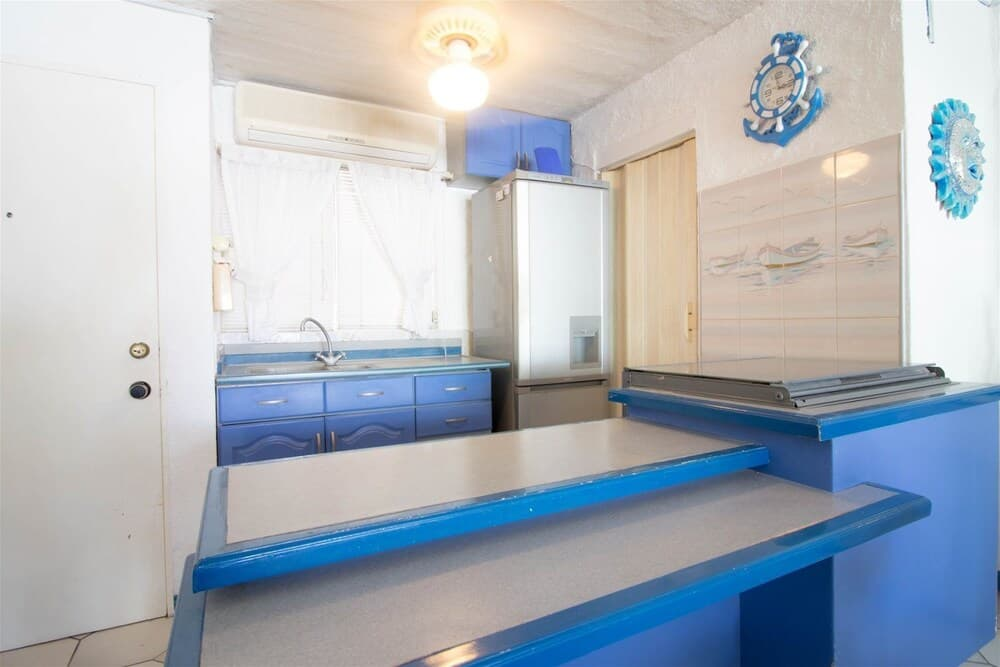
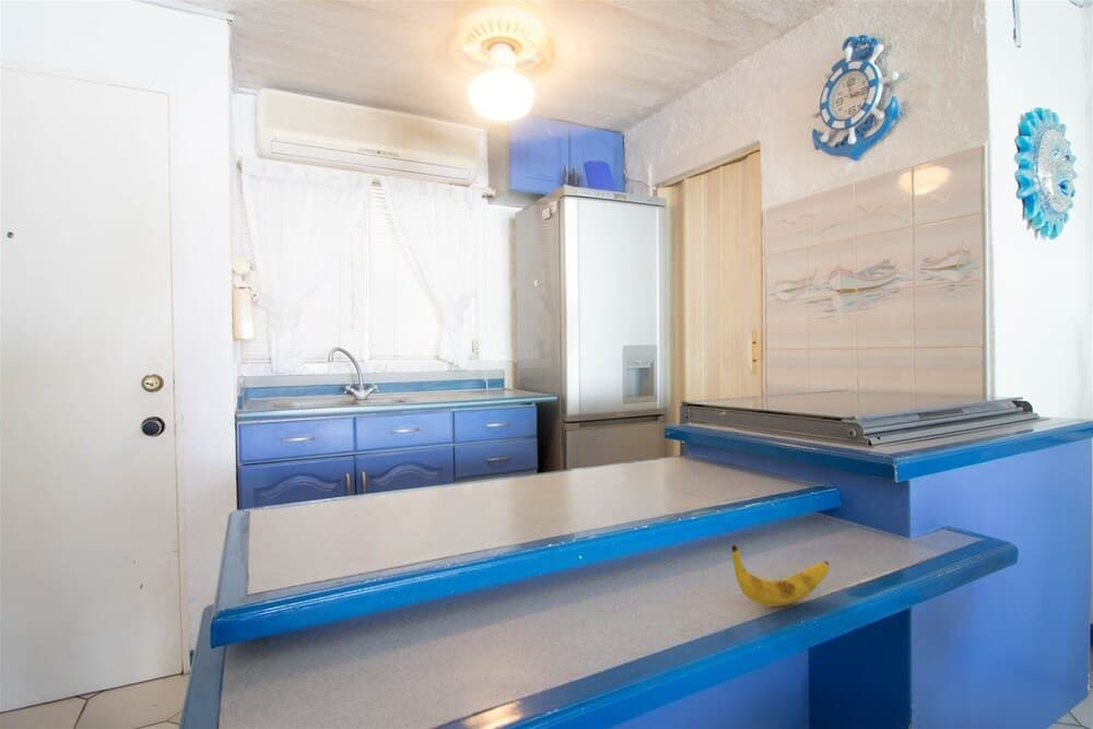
+ banana [730,544,831,608]
